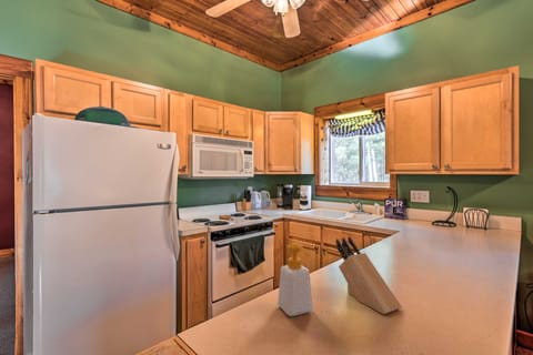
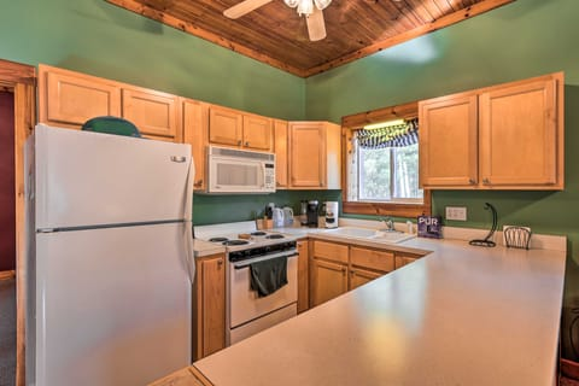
- knife block [334,235,403,315]
- soap bottle [276,242,314,317]
